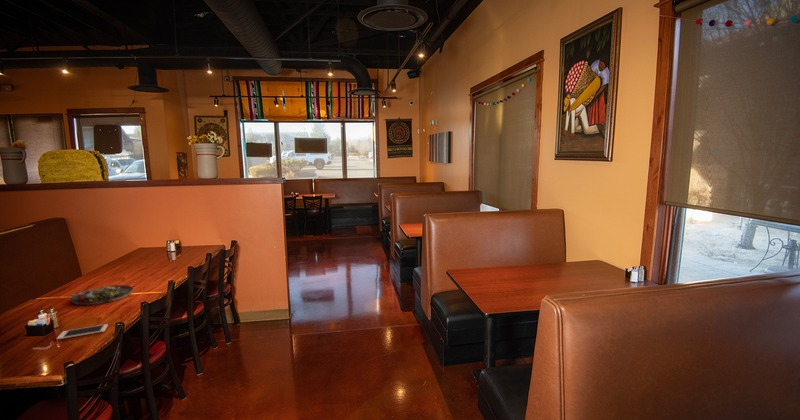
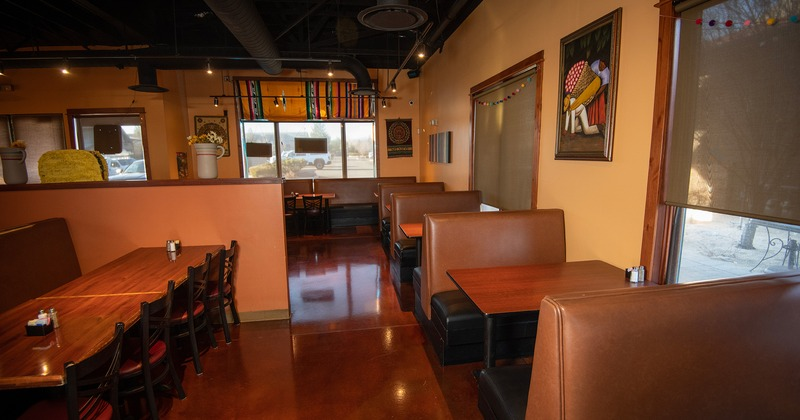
- dinner plate [69,284,135,306]
- cell phone [56,323,109,341]
